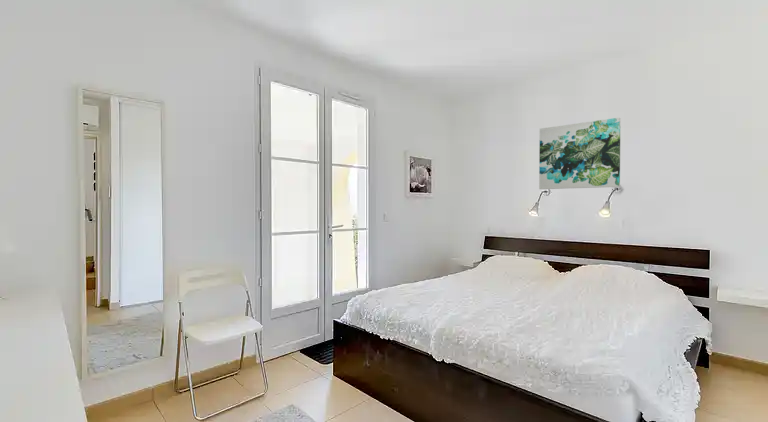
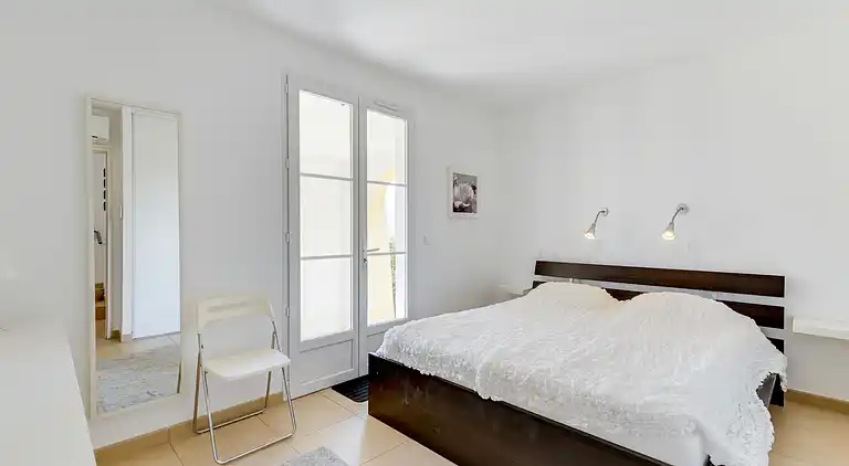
- wall art [538,117,621,190]
